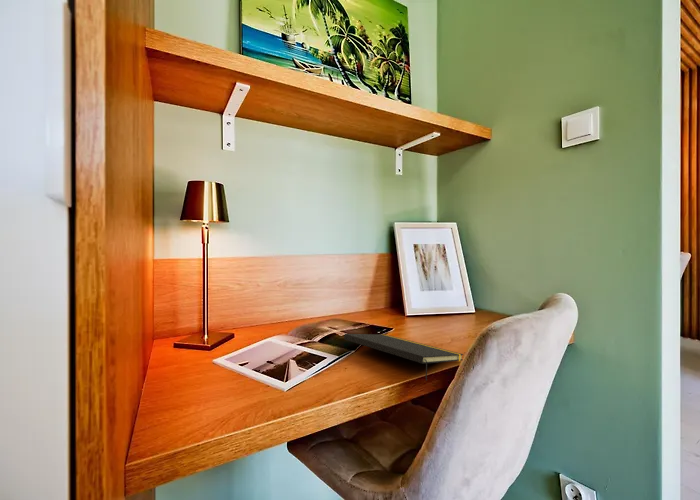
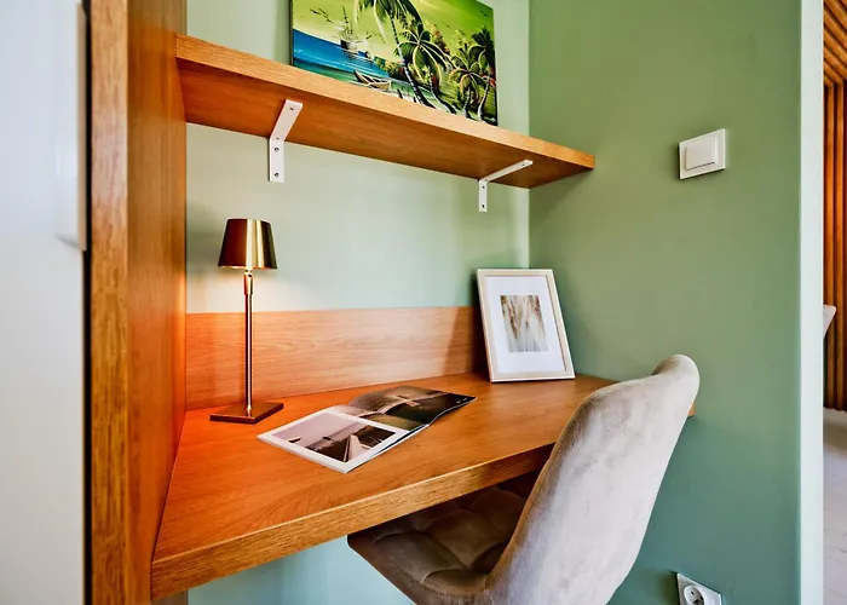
- notepad [343,333,464,382]
